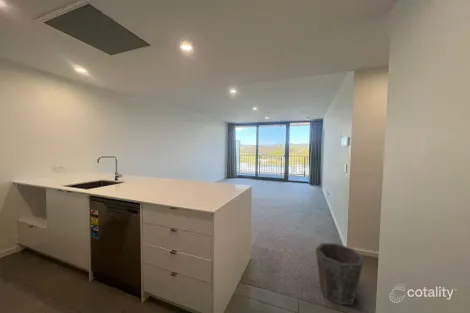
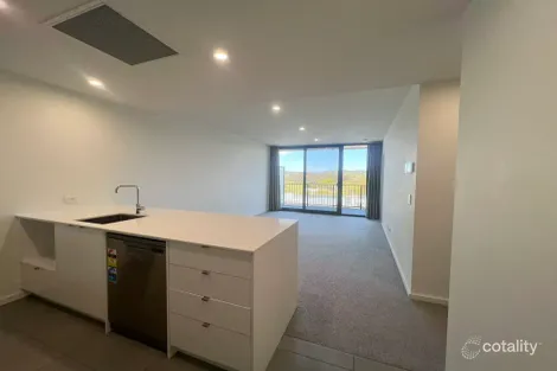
- waste bin [315,242,365,306]
